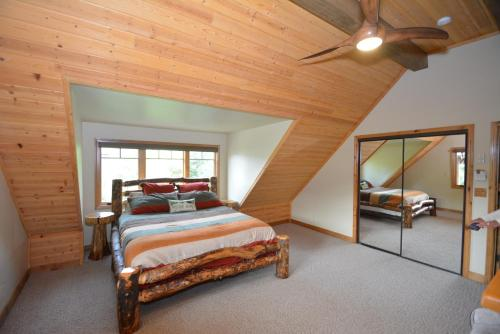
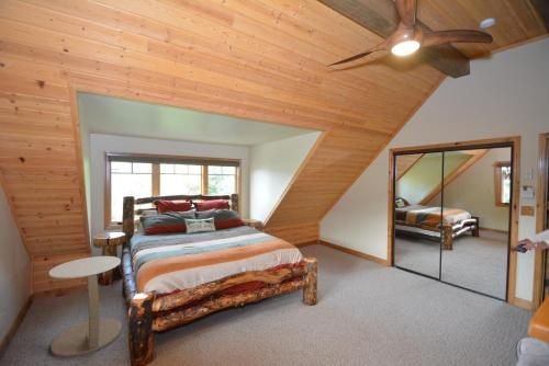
+ side table [48,255,123,358]
